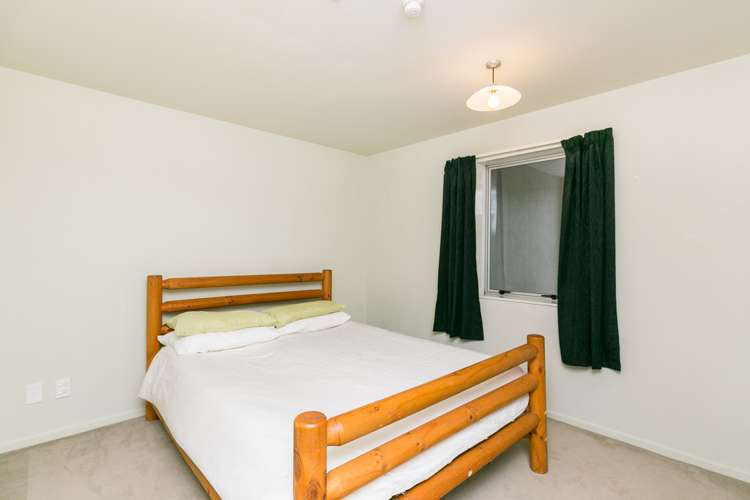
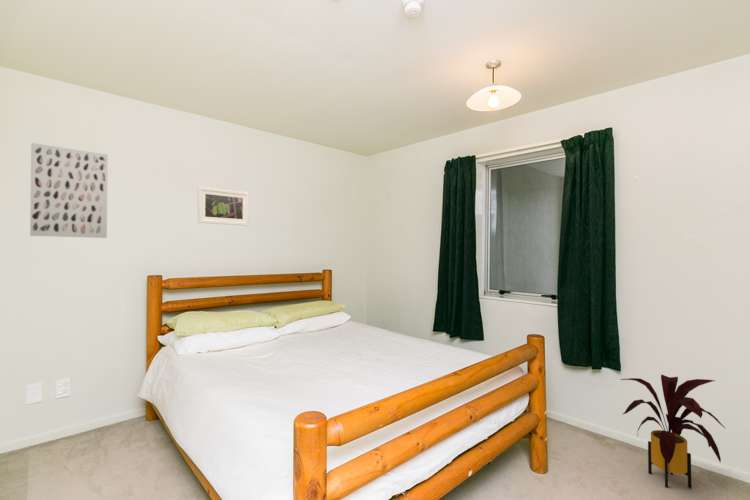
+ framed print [197,186,250,227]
+ house plant [620,373,727,489]
+ wall art [29,142,109,239]
